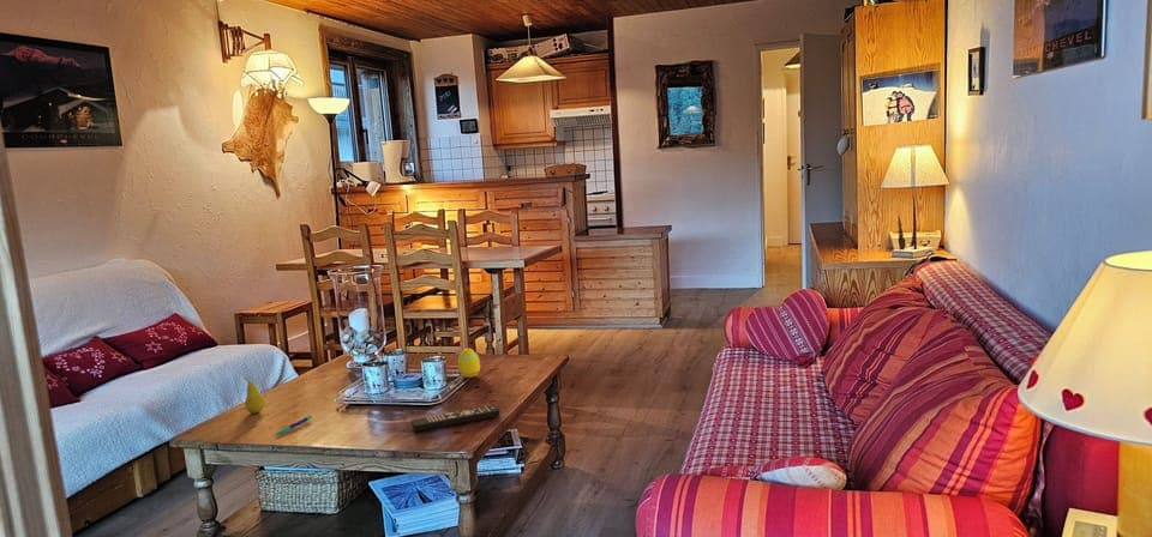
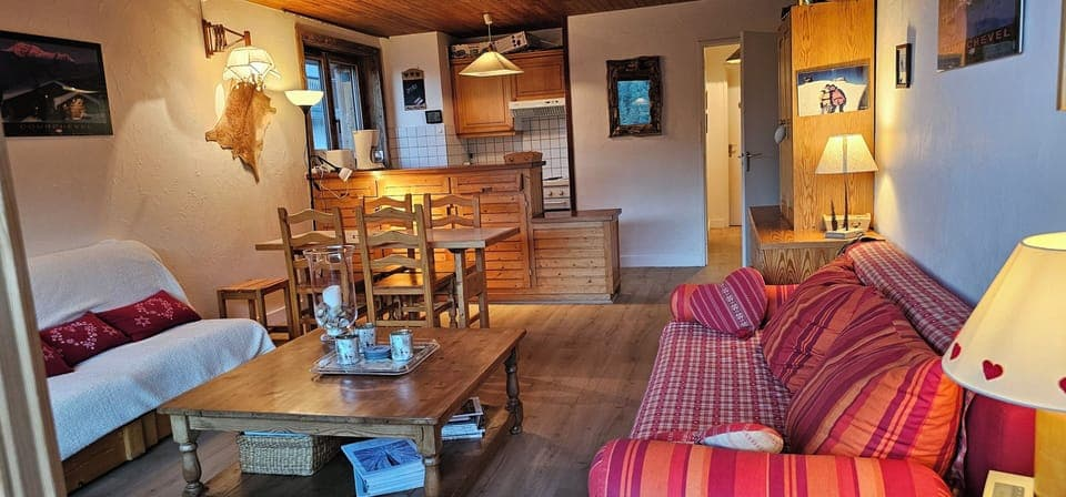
- egg [457,348,481,379]
- remote control [410,404,502,433]
- pen [275,415,313,436]
- fruit [244,376,266,415]
